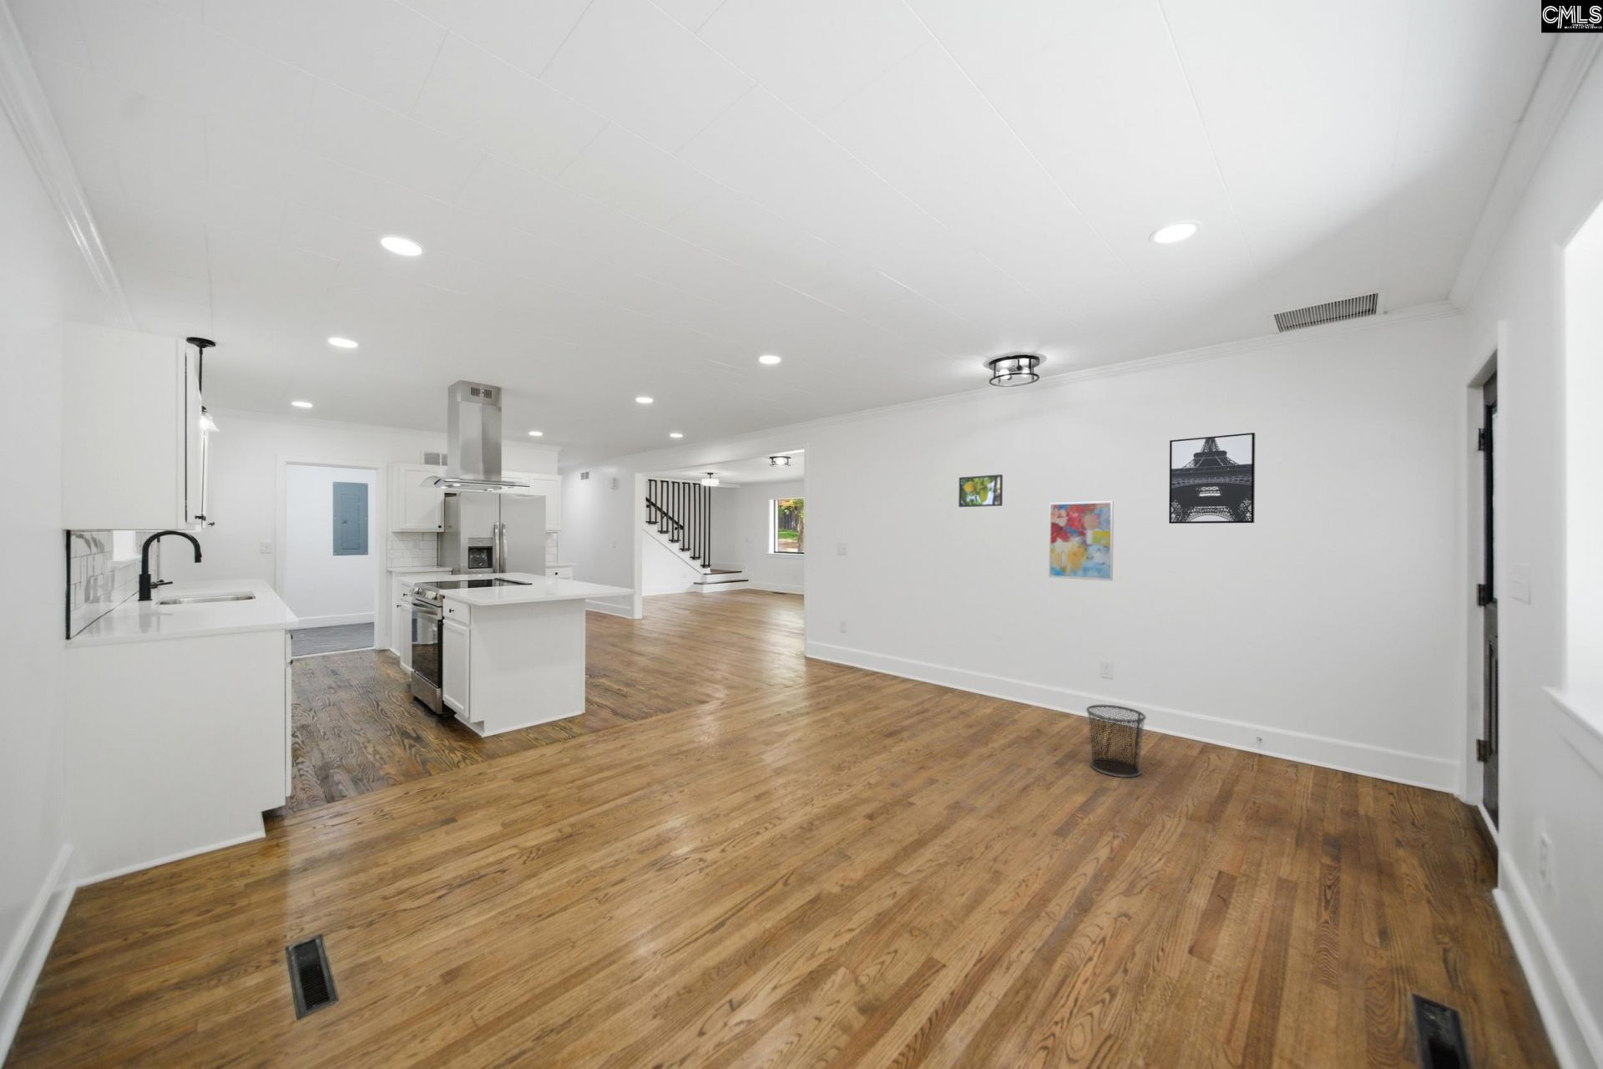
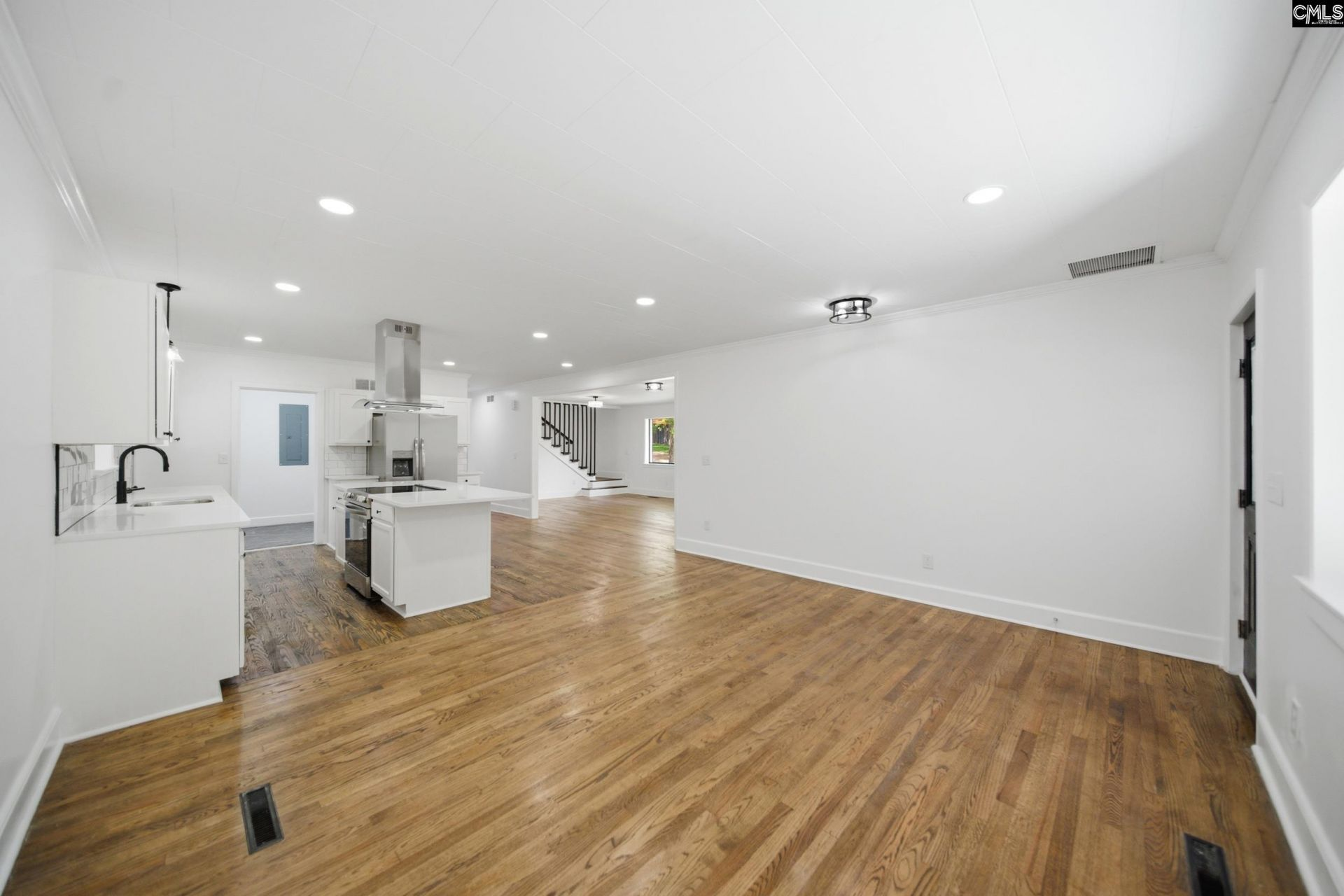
- wall art [1048,500,1115,582]
- waste bin [1085,704,1147,778]
- wall art [1168,432,1257,525]
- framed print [958,474,1003,508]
